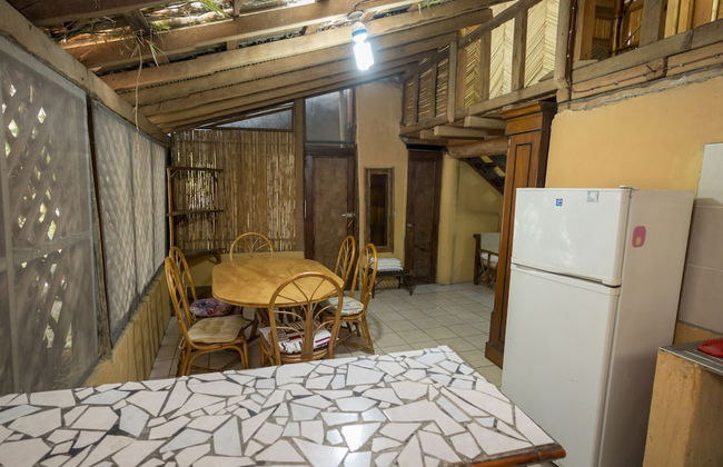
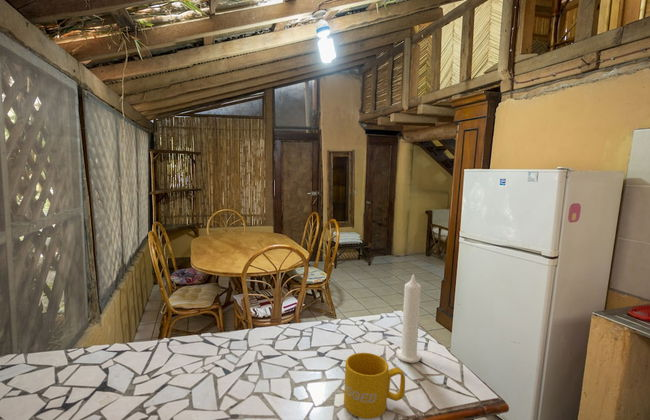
+ mug [343,352,406,420]
+ candle [395,273,422,364]
